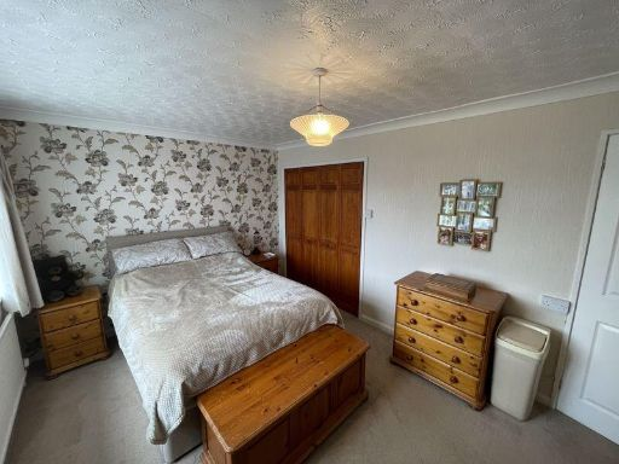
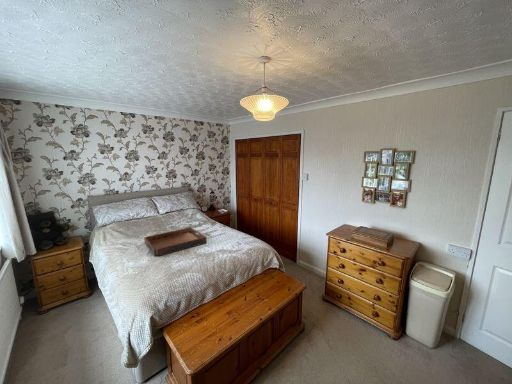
+ serving tray [143,226,208,257]
